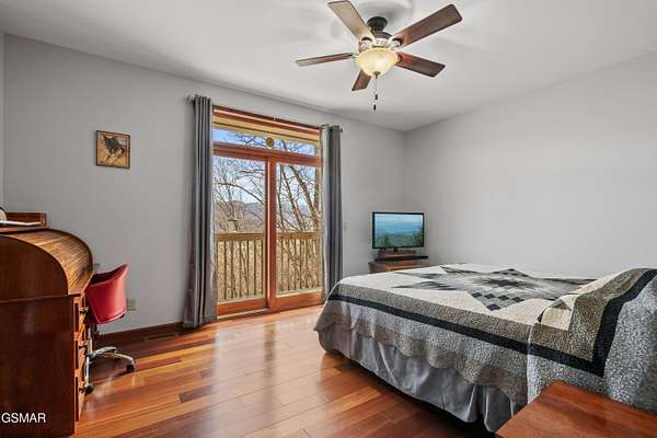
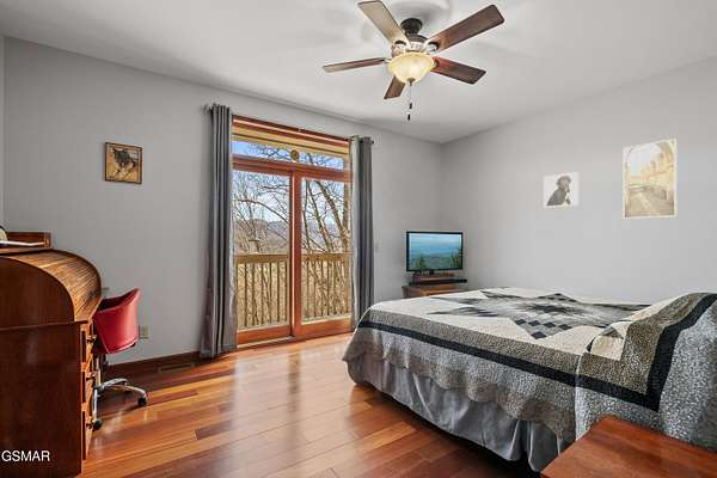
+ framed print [623,137,678,220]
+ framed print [543,171,580,208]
